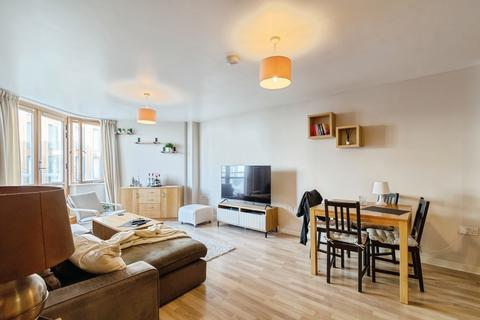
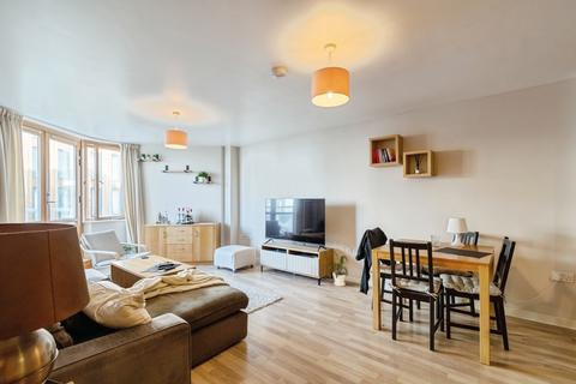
+ house plant [322,248,349,288]
